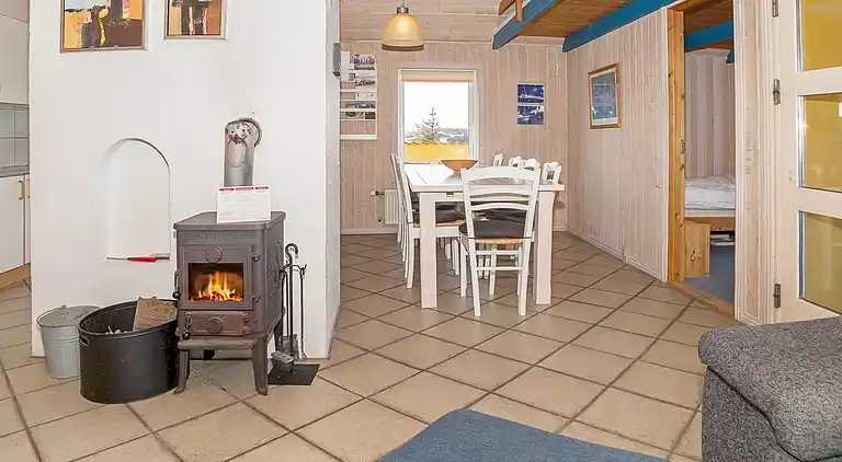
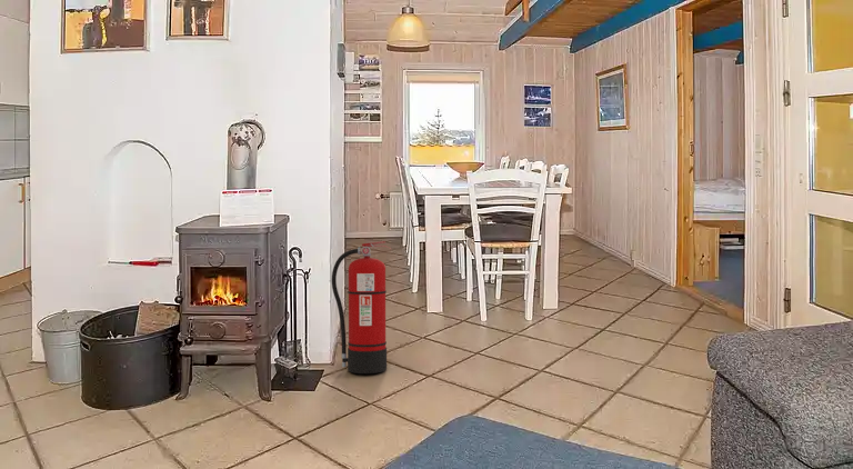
+ fire extinguisher [331,240,392,375]
